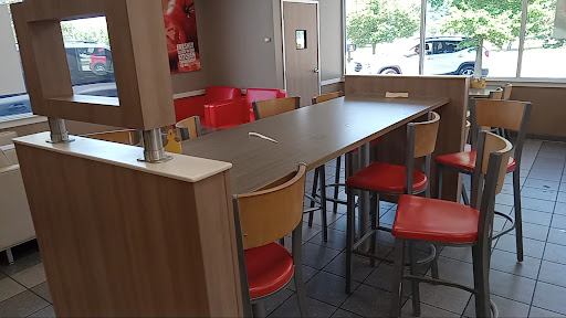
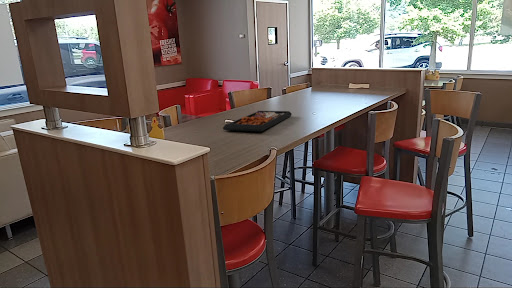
+ food tray [222,110,293,132]
